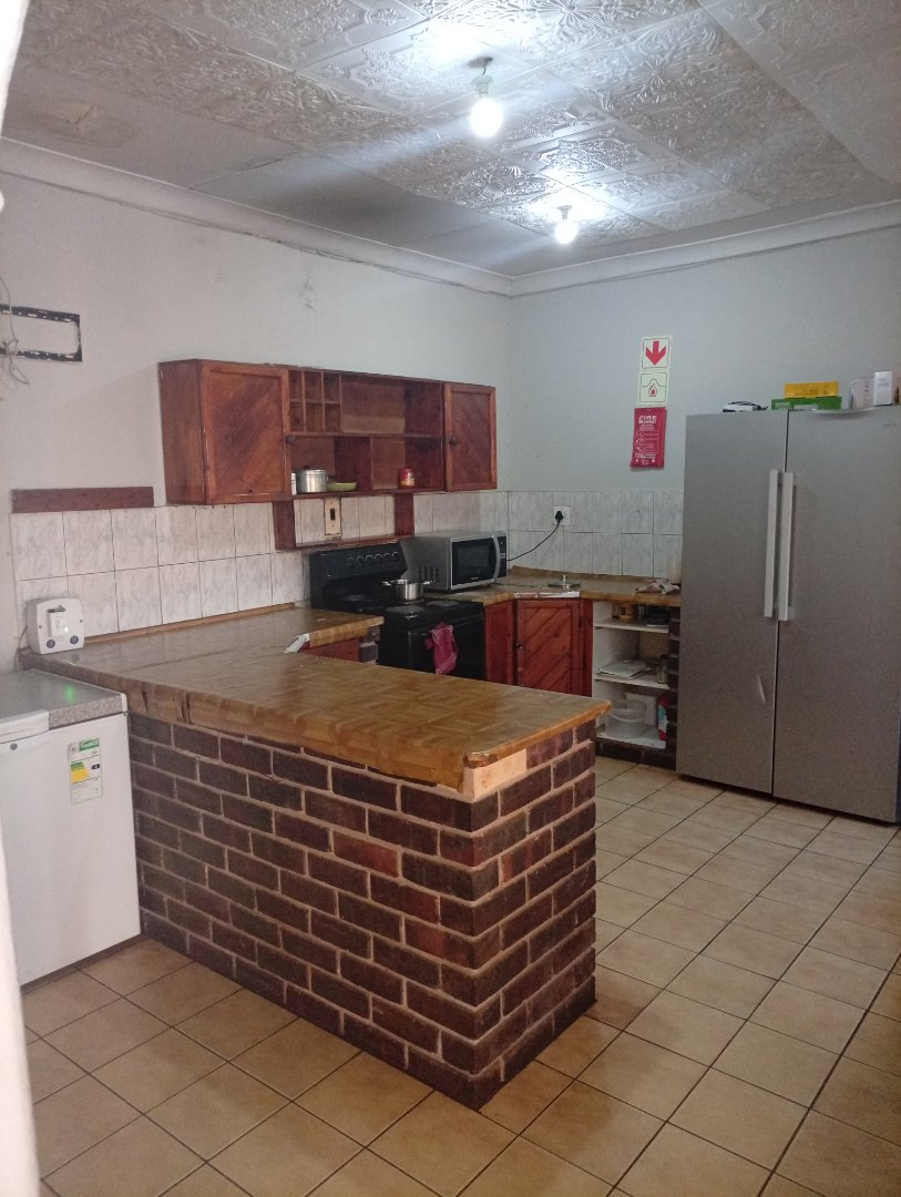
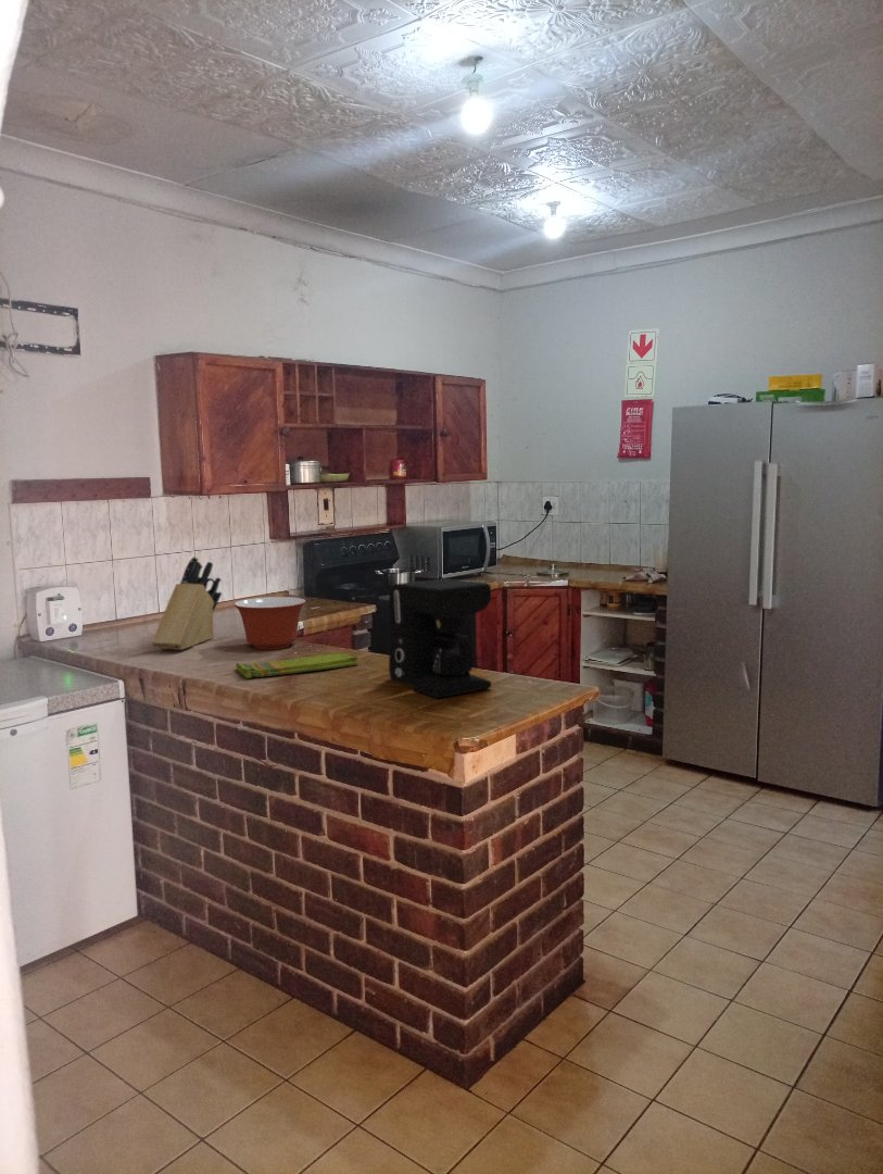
+ coffee maker [388,577,492,699]
+ mixing bowl [234,596,307,650]
+ knife block [151,555,223,651]
+ dish towel [235,652,358,679]
